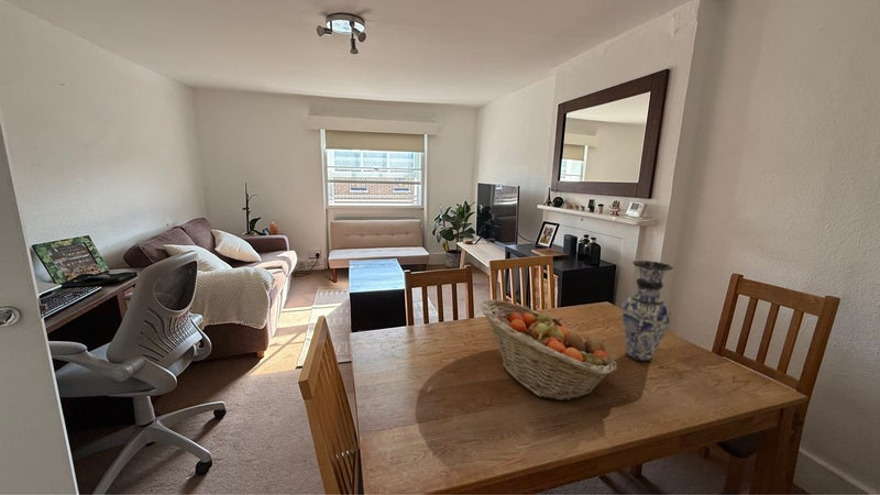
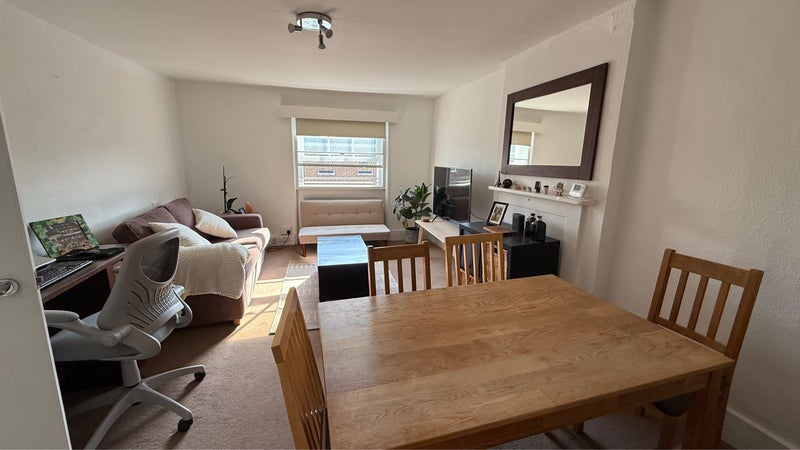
- fruit basket [481,298,618,402]
- vase [620,260,674,363]
